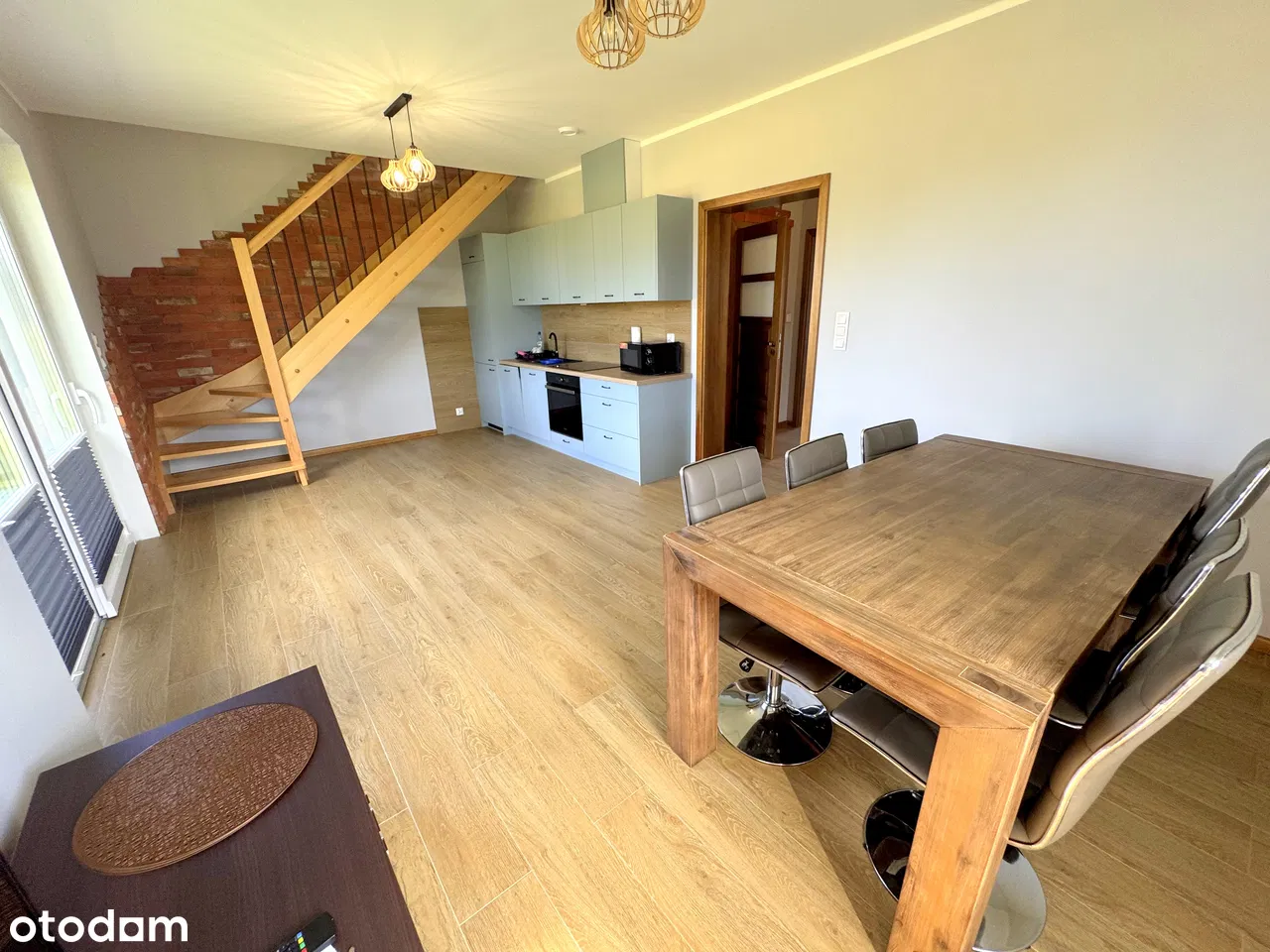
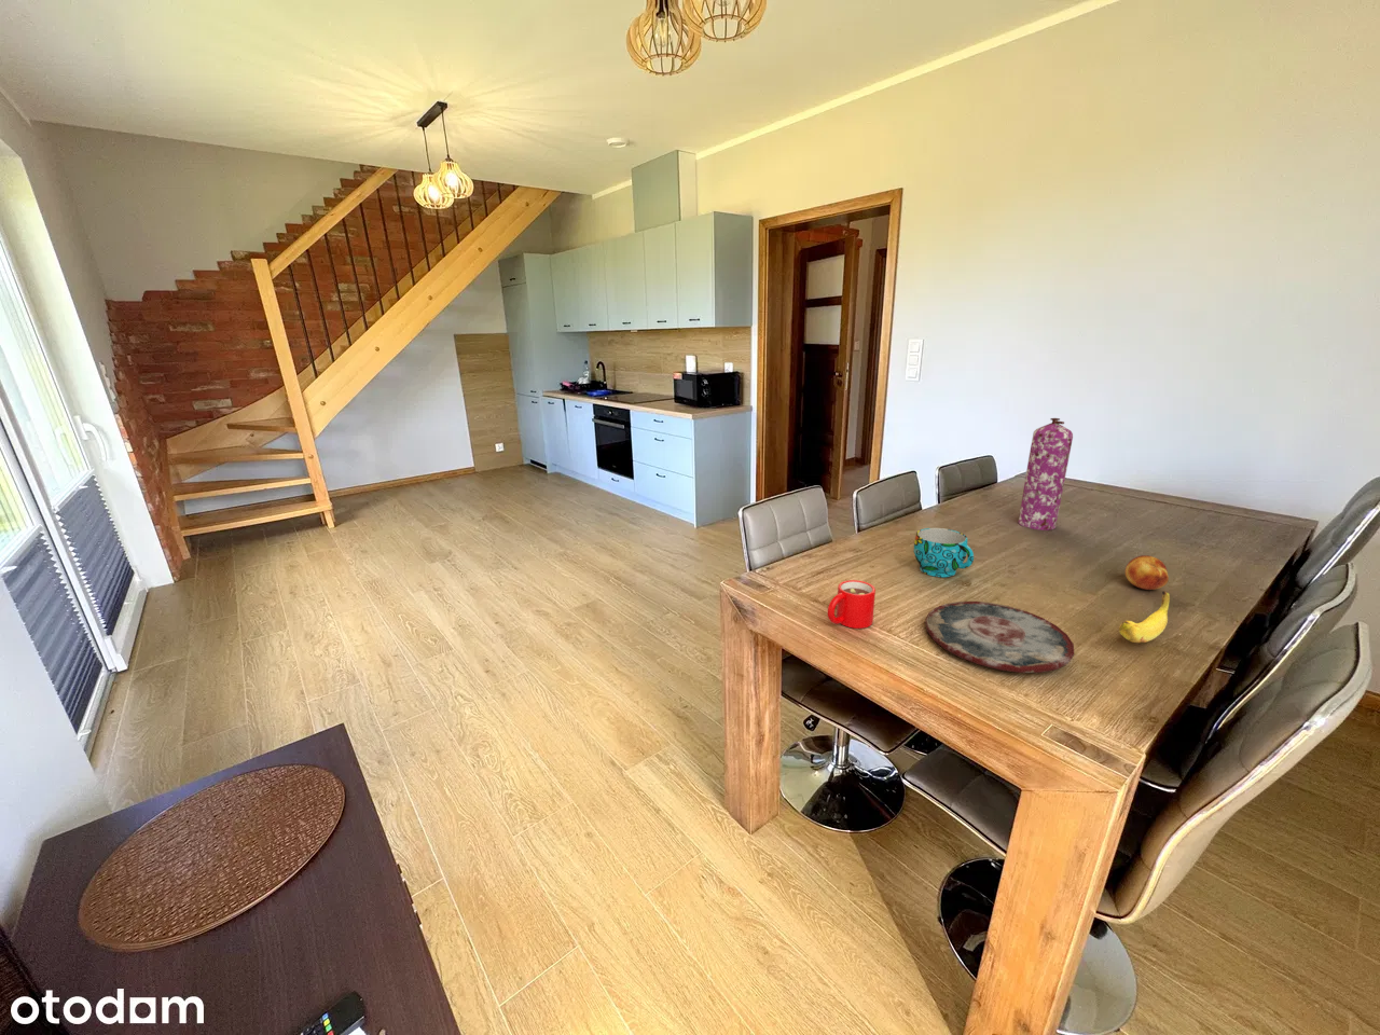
+ mug [827,579,877,629]
+ plate [924,600,1075,674]
+ gas cylinder [1018,417,1074,532]
+ fruit [1125,554,1170,590]
+ cup [913,527,975,578]
+ banana [1118,589,1171,644]
